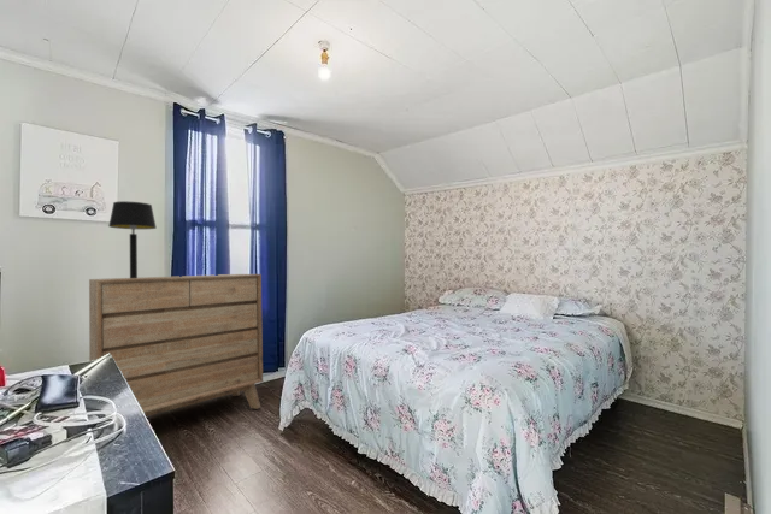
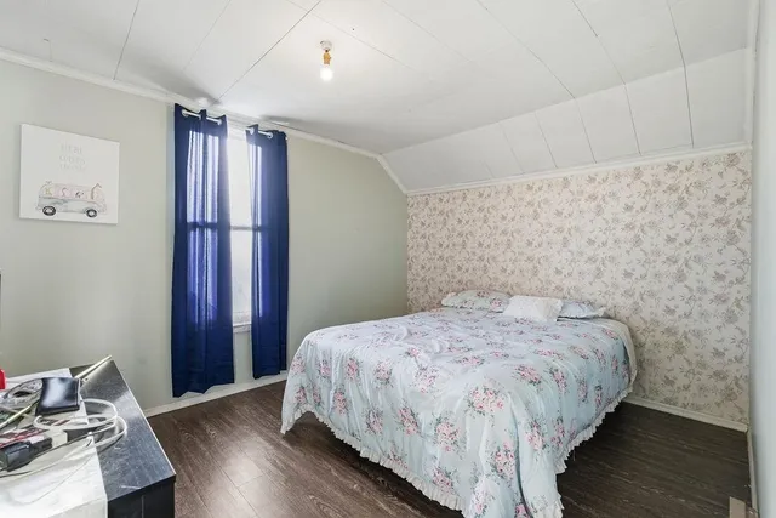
- table lamp [107,200,158,278]
- dresser [88,273,264,418]
